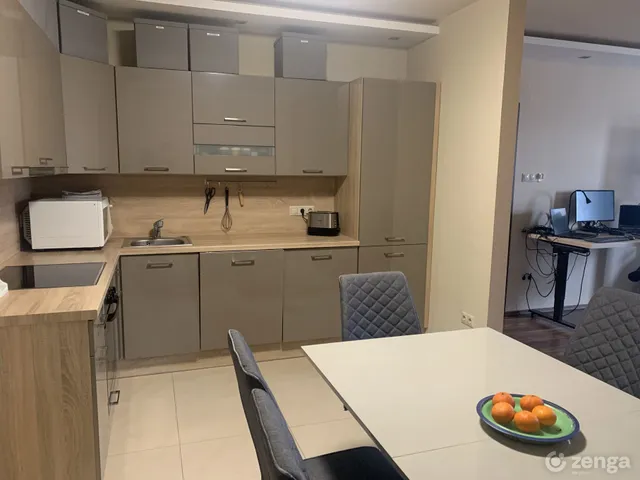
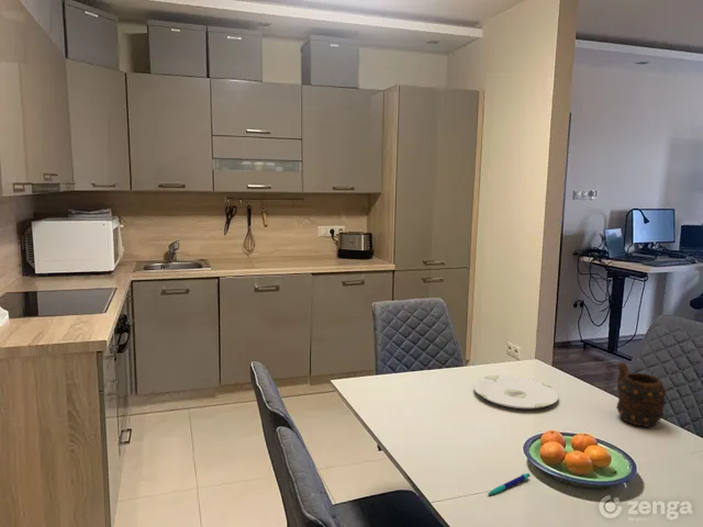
+ plate [472,374,559,410]
+ pen [487,472,532,496]
+ mug [615,361,668,428]
